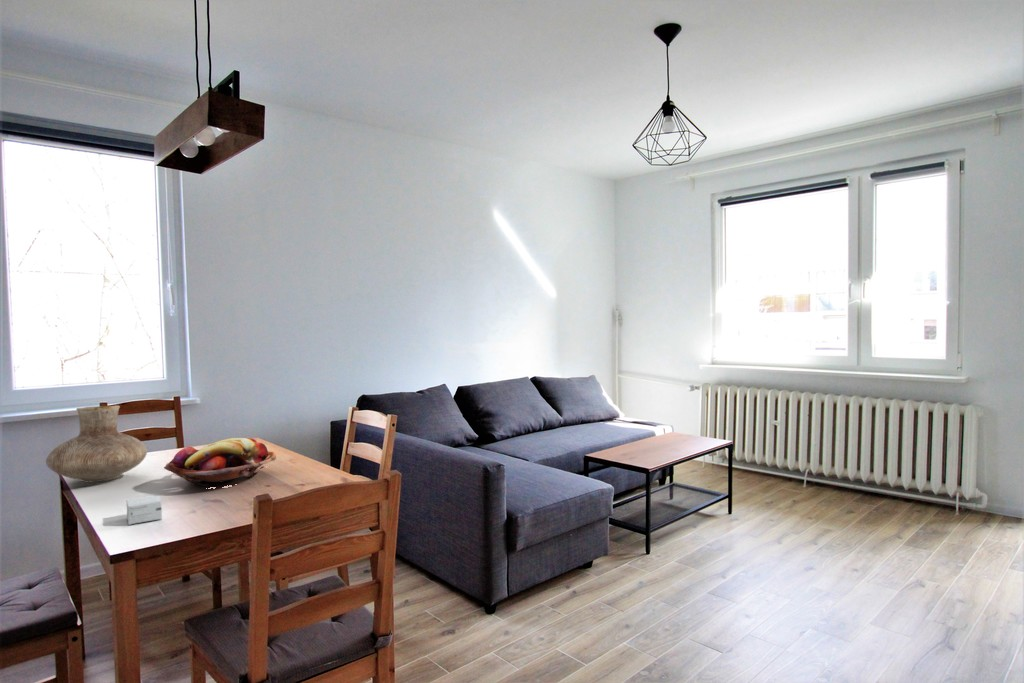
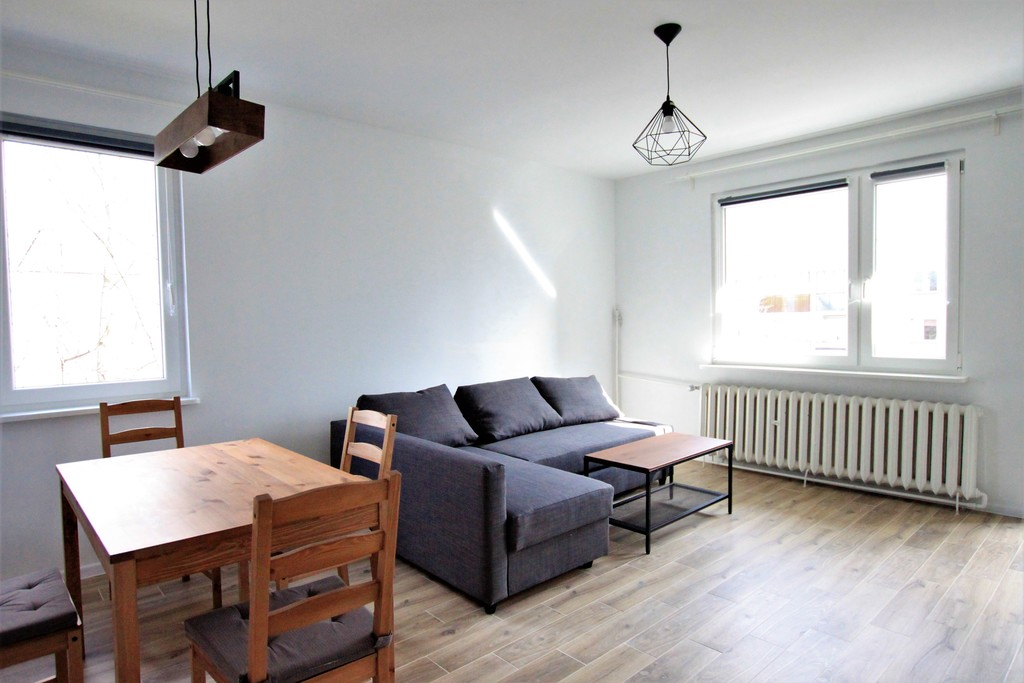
- small box [125,494,163,526]
- vase [45,404,148,484]
- fruit basket [163,437,277,489]
